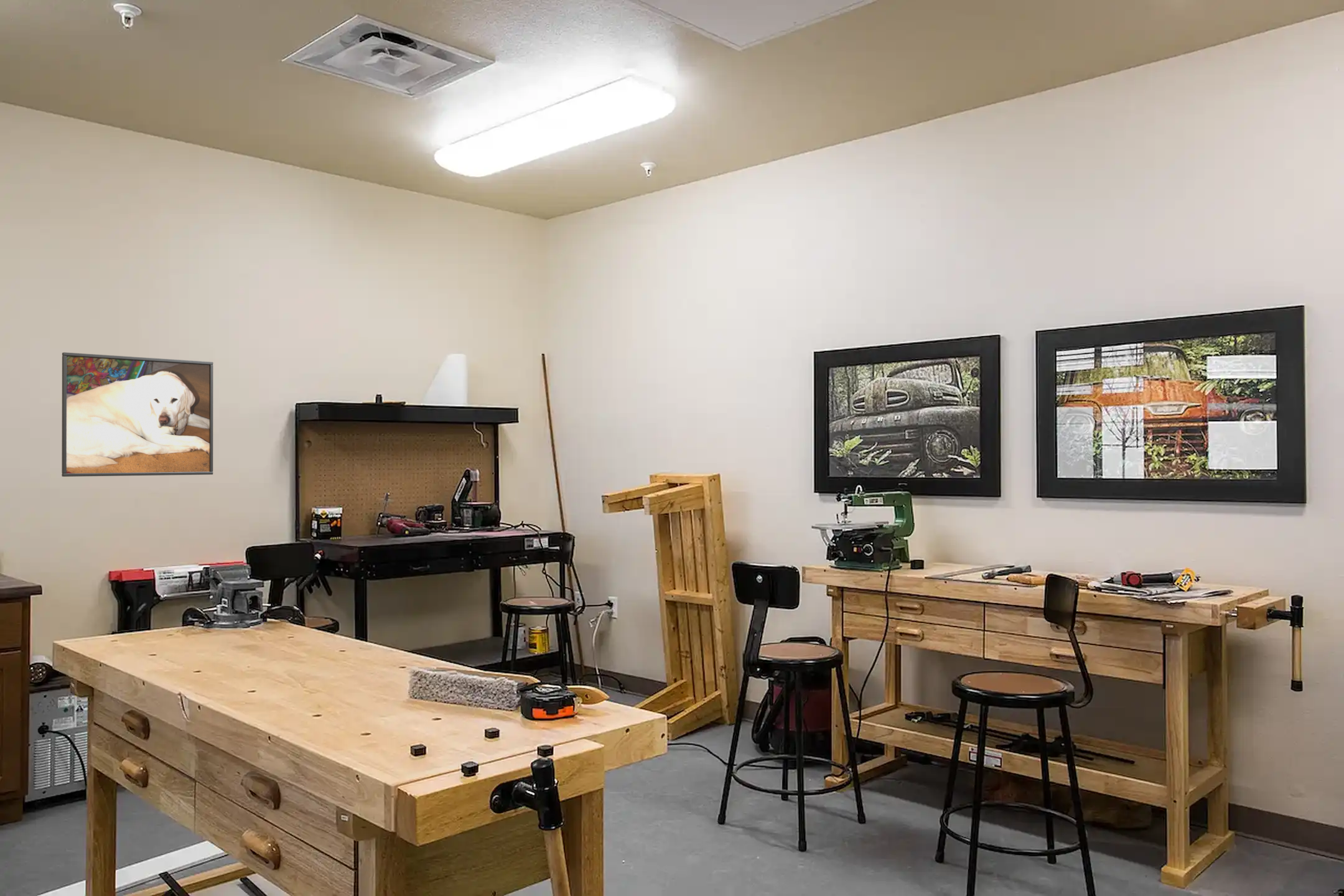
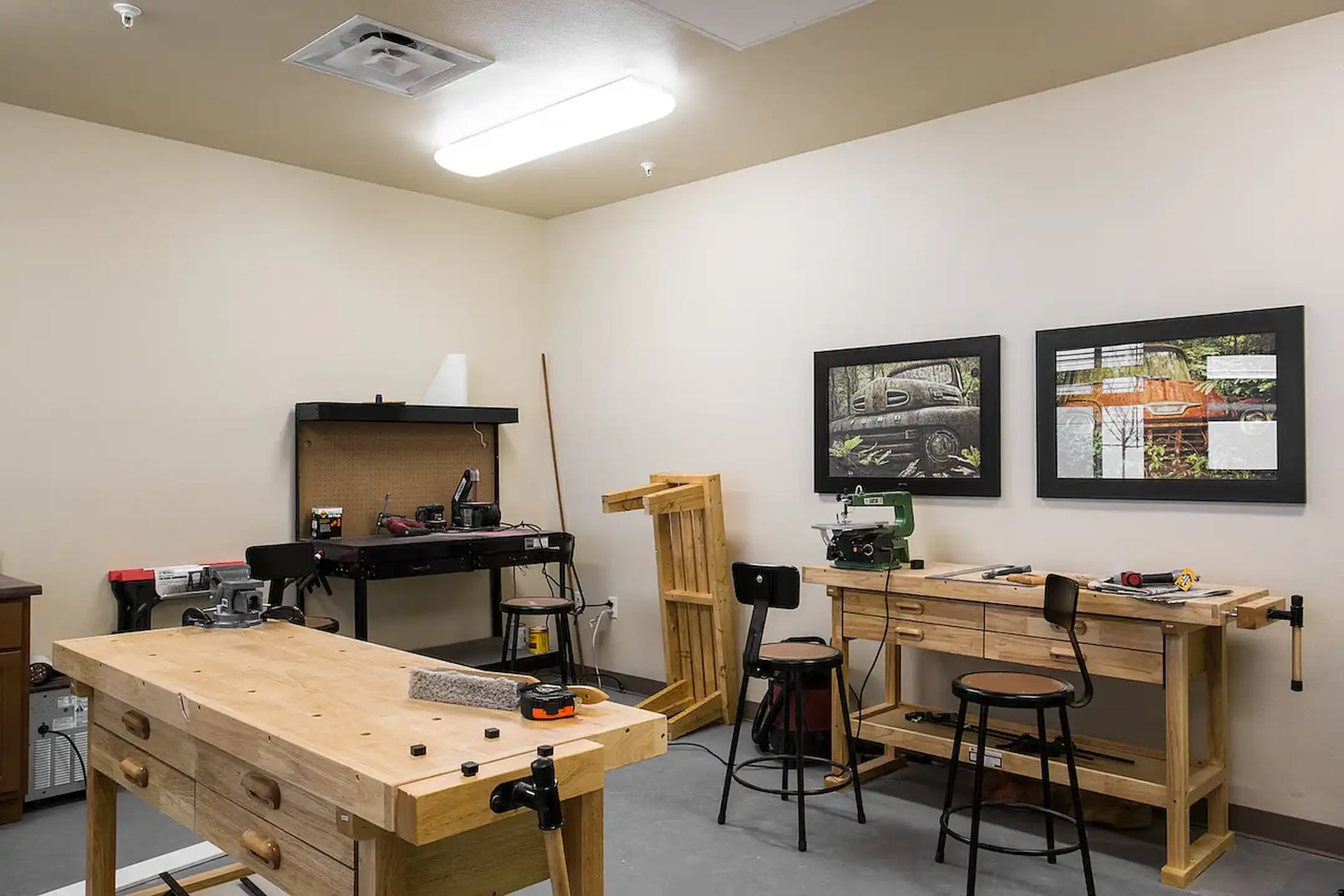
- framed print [61,352,213,477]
